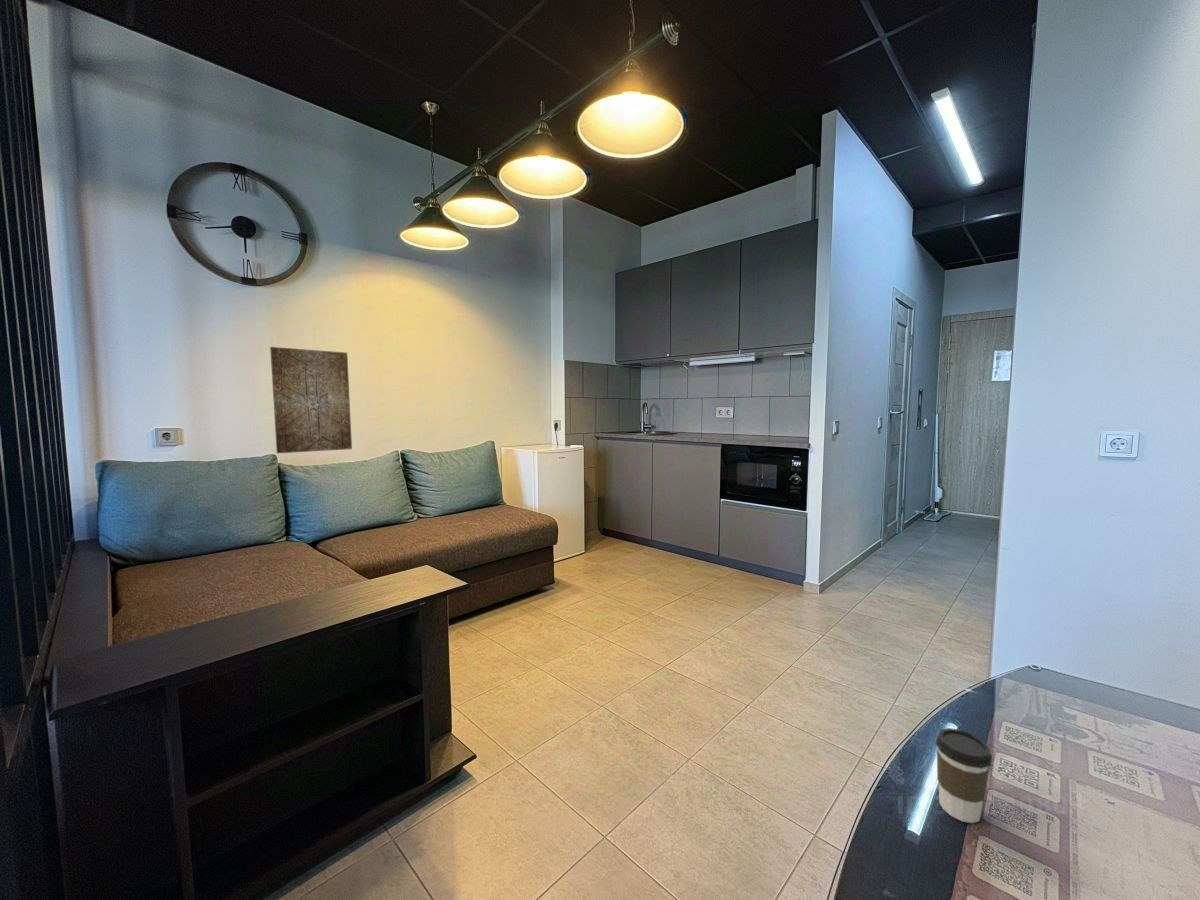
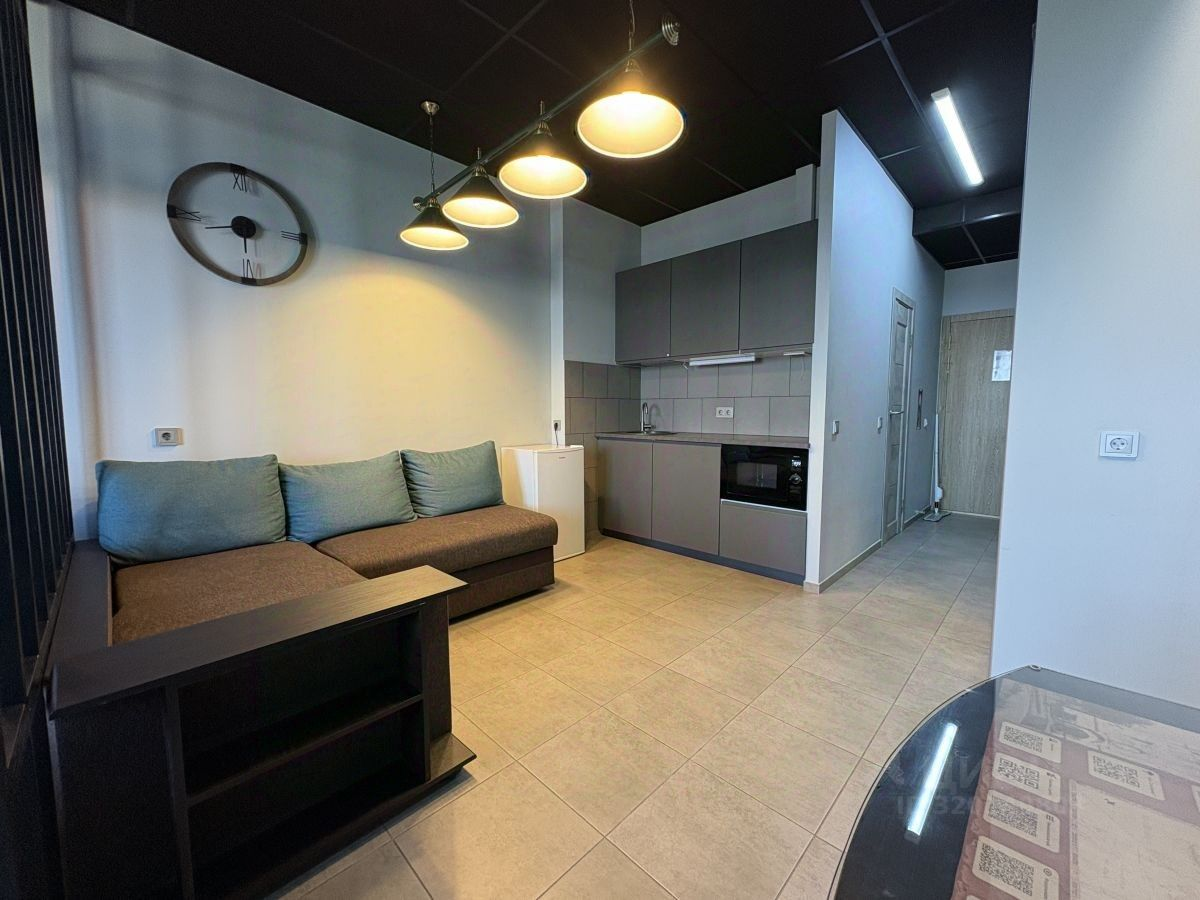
- wall art [269,346,353,454]
- coffee cup [934,727,993,824]
